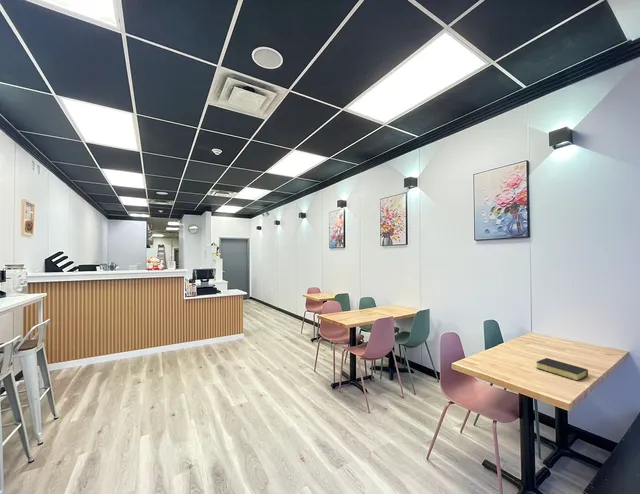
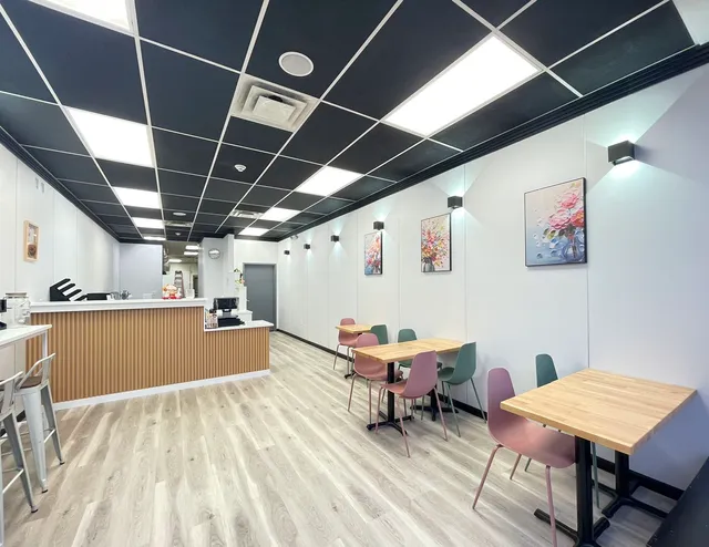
- bible [536,357,589,382]
